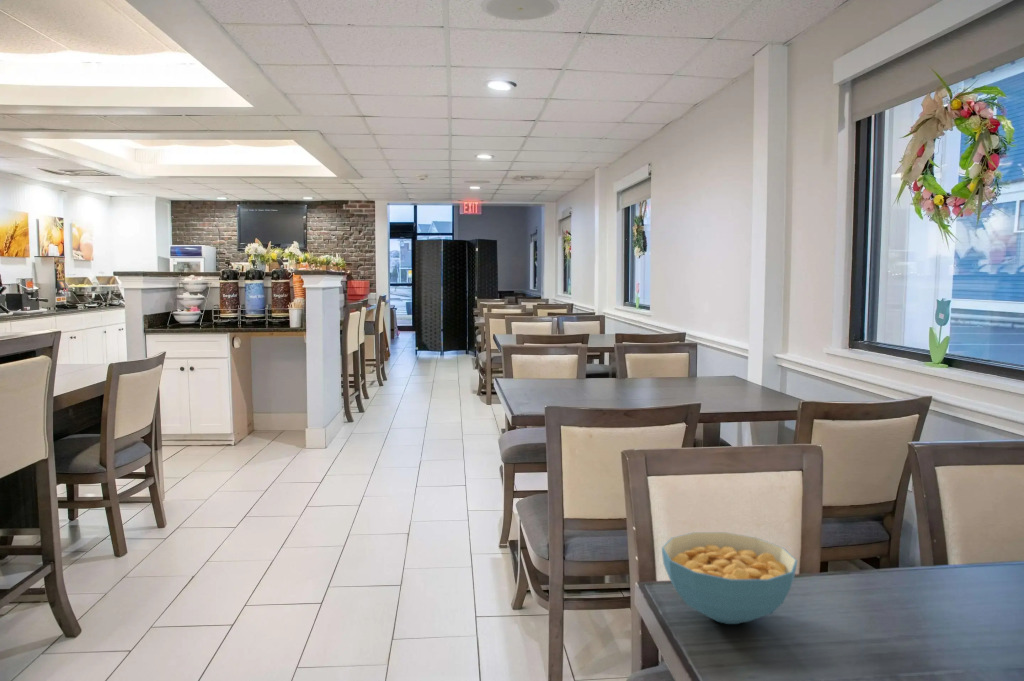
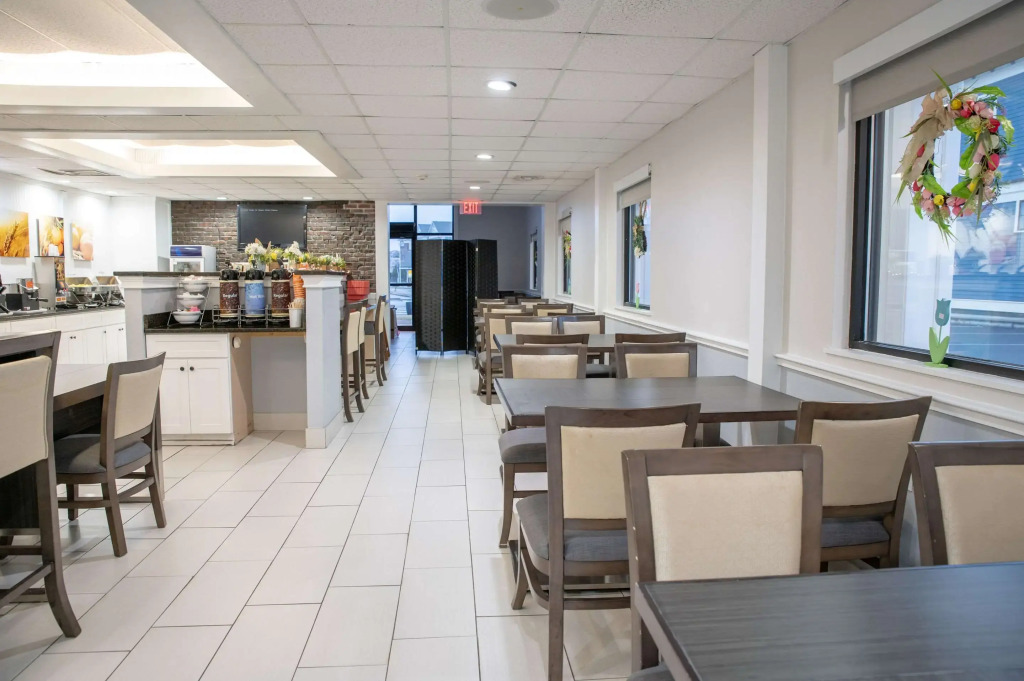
- cereal bowl [661,531,798,625]
